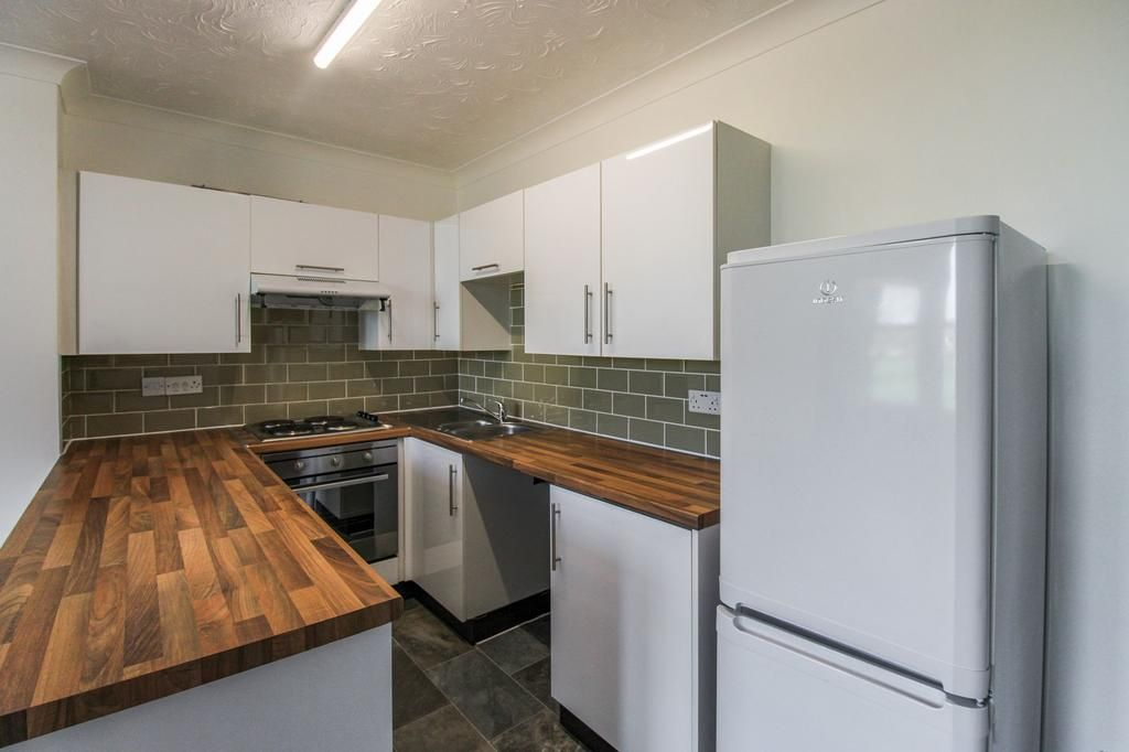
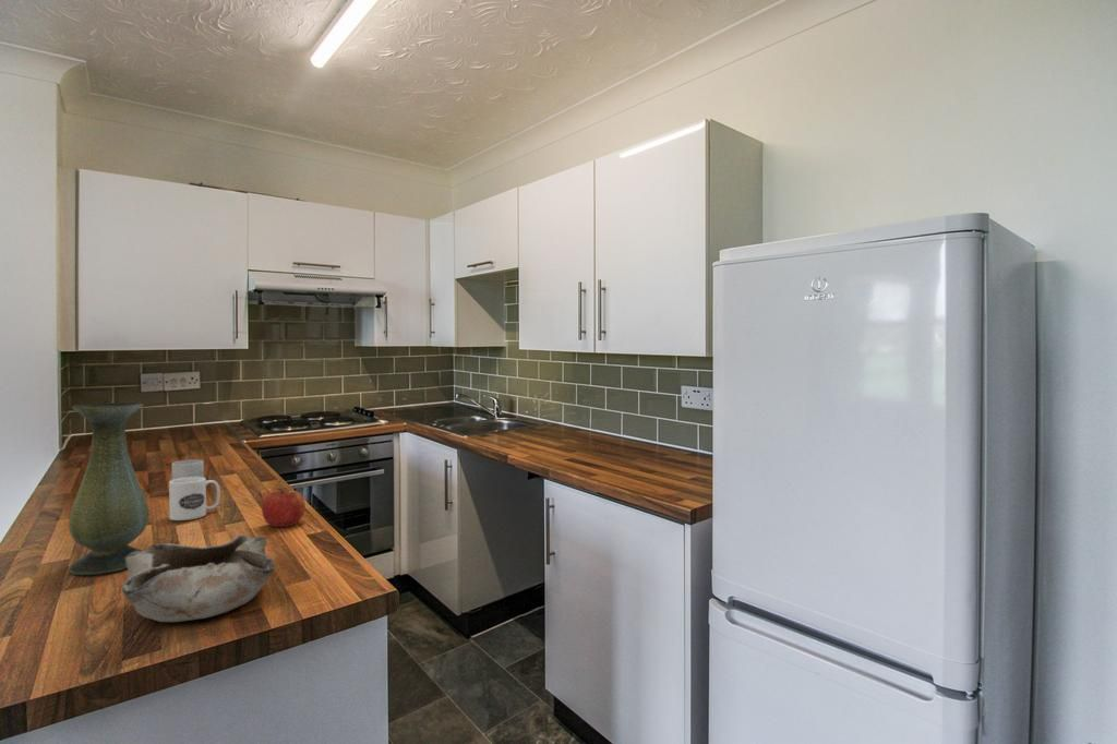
+ bowl [121,533,275,623]
+ apple [261,487,307,528]
+ mug [168,477,221,521]
+ vase [67,401,149,576]
+ mug [171,459,205,480]
